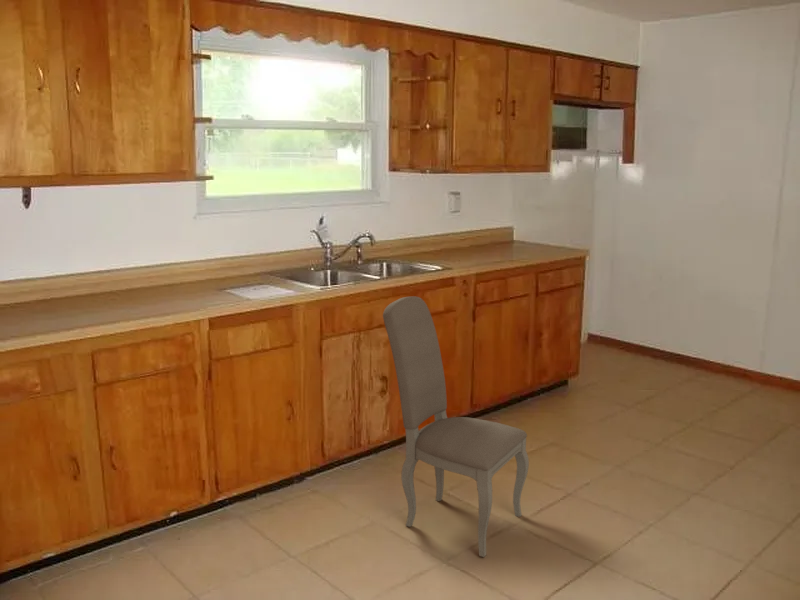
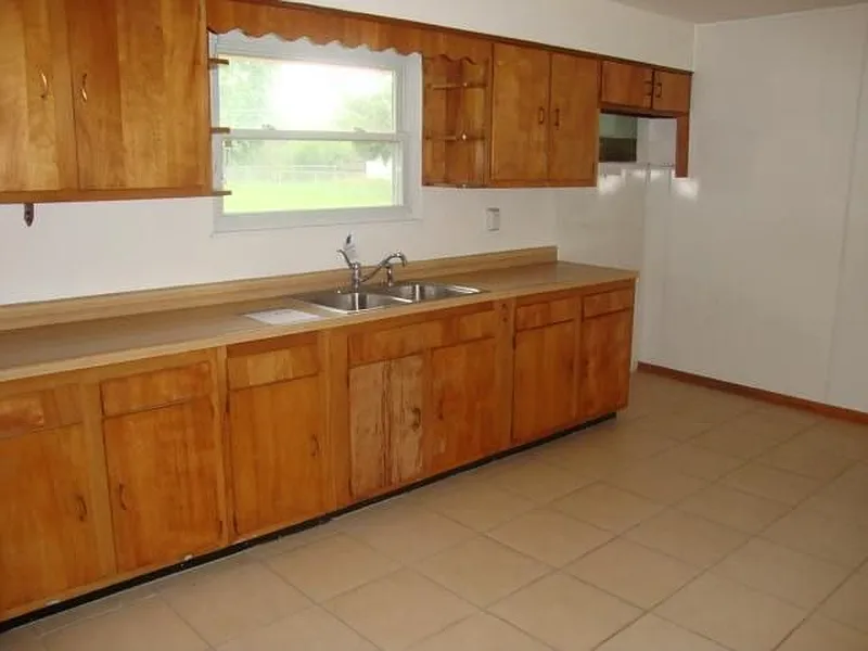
- dining chair [382,295,530,558]
